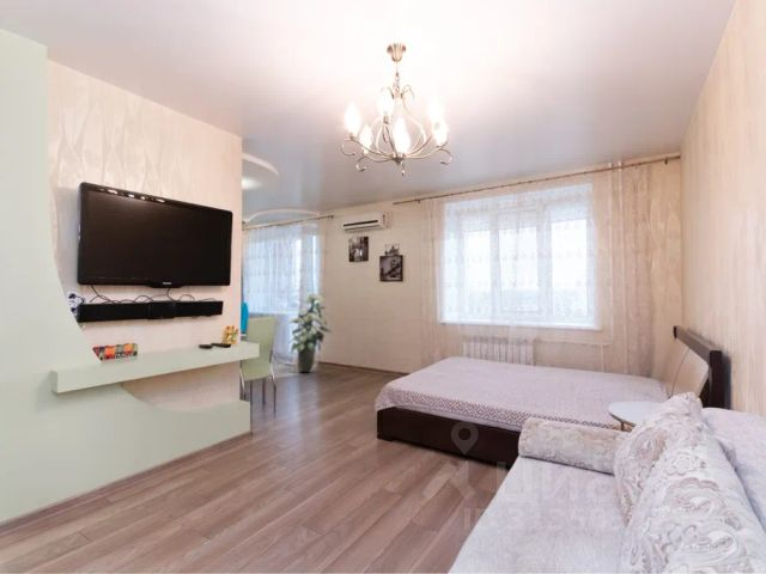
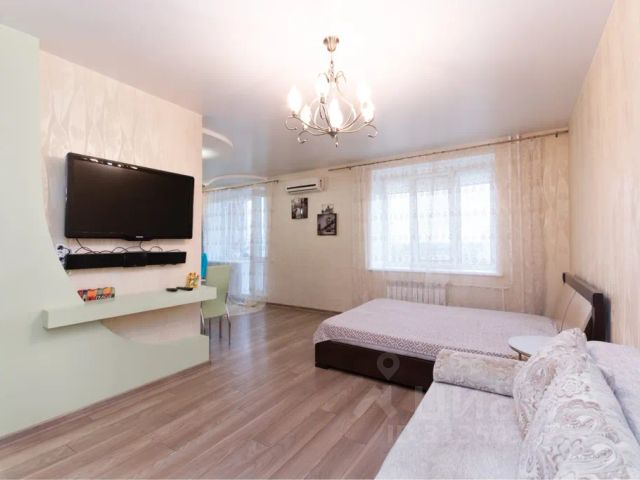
- indoor plant [287,288,333,373]
